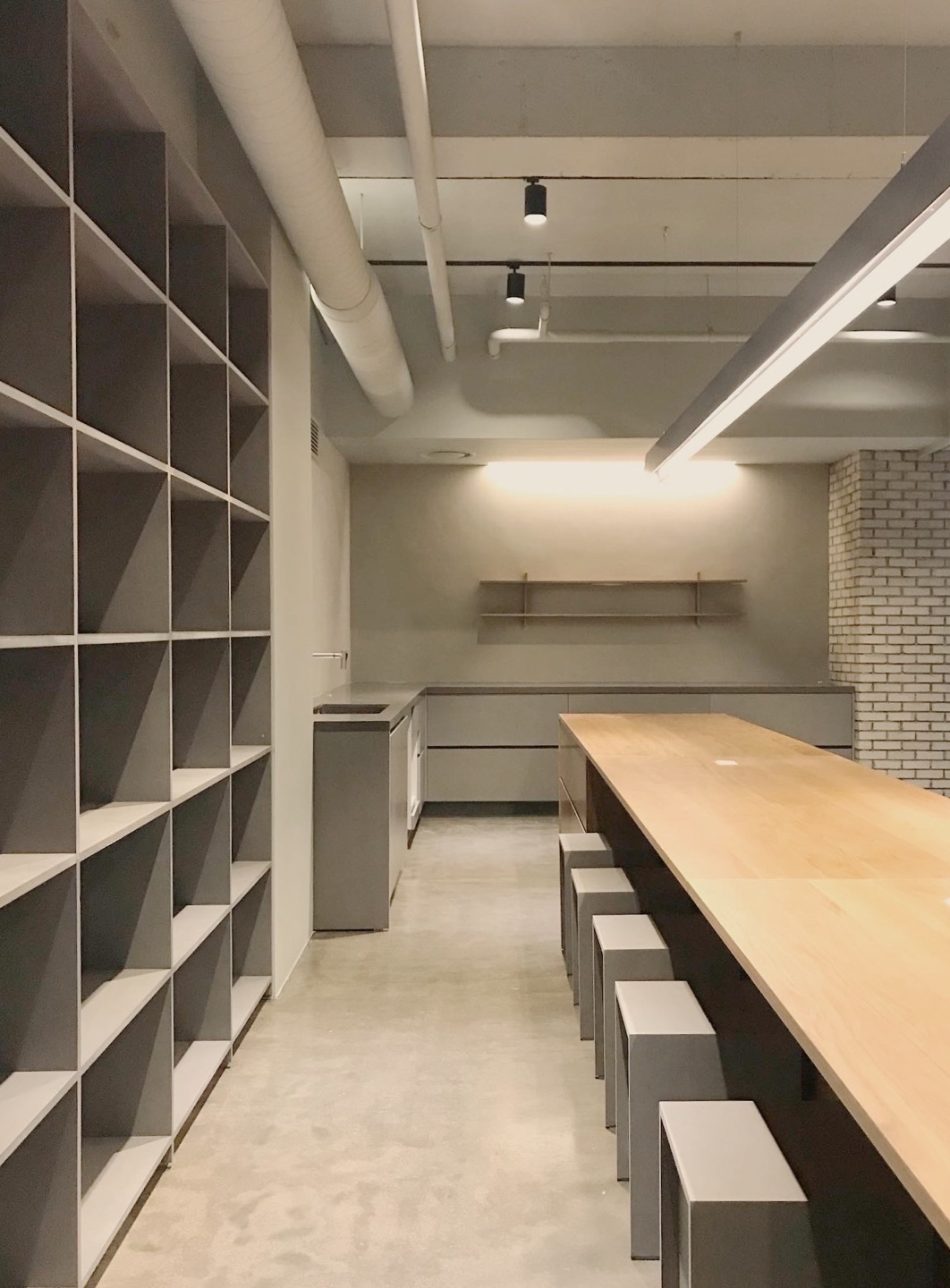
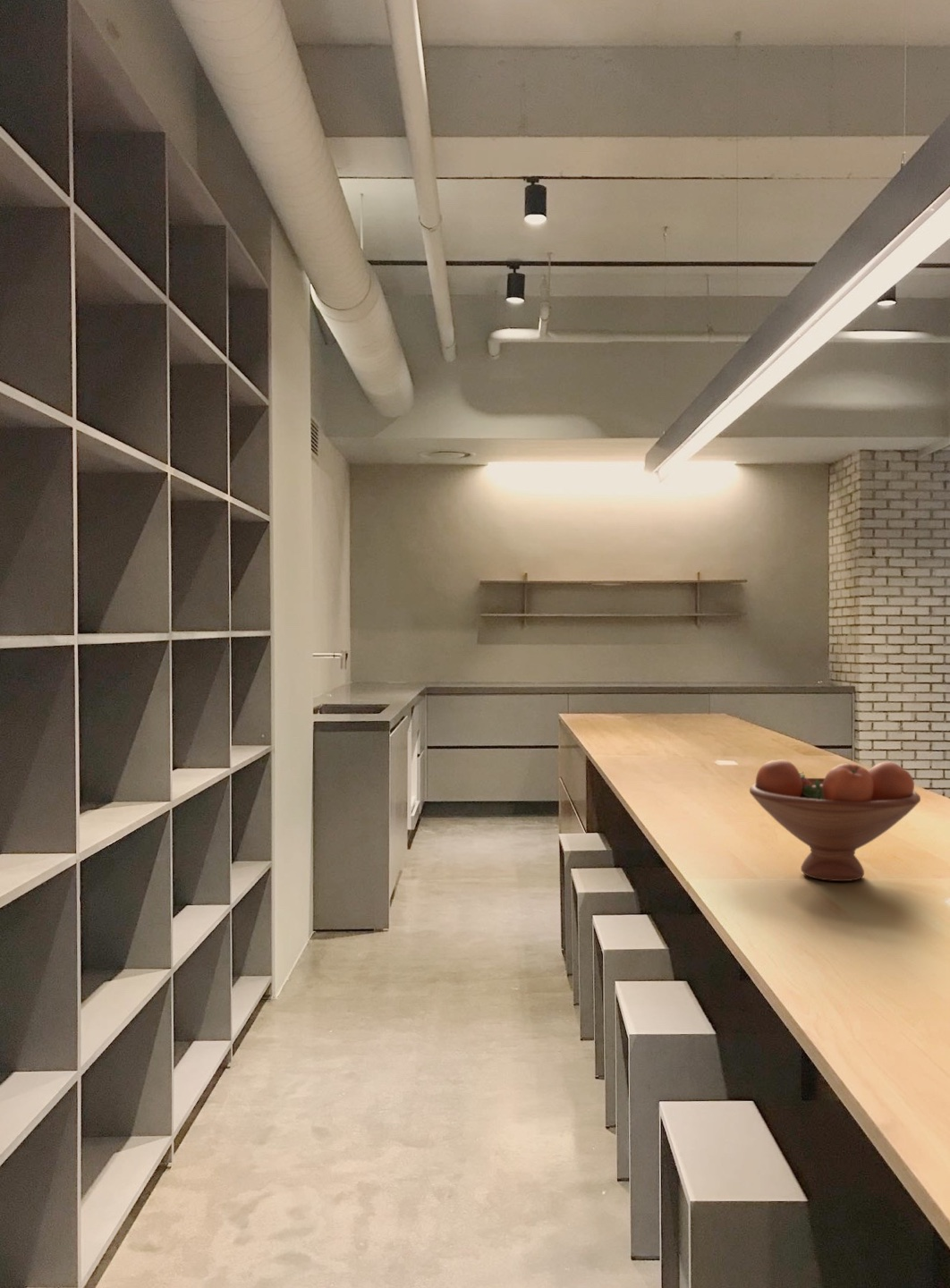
+ fruit bowl [749,758,921,882]
